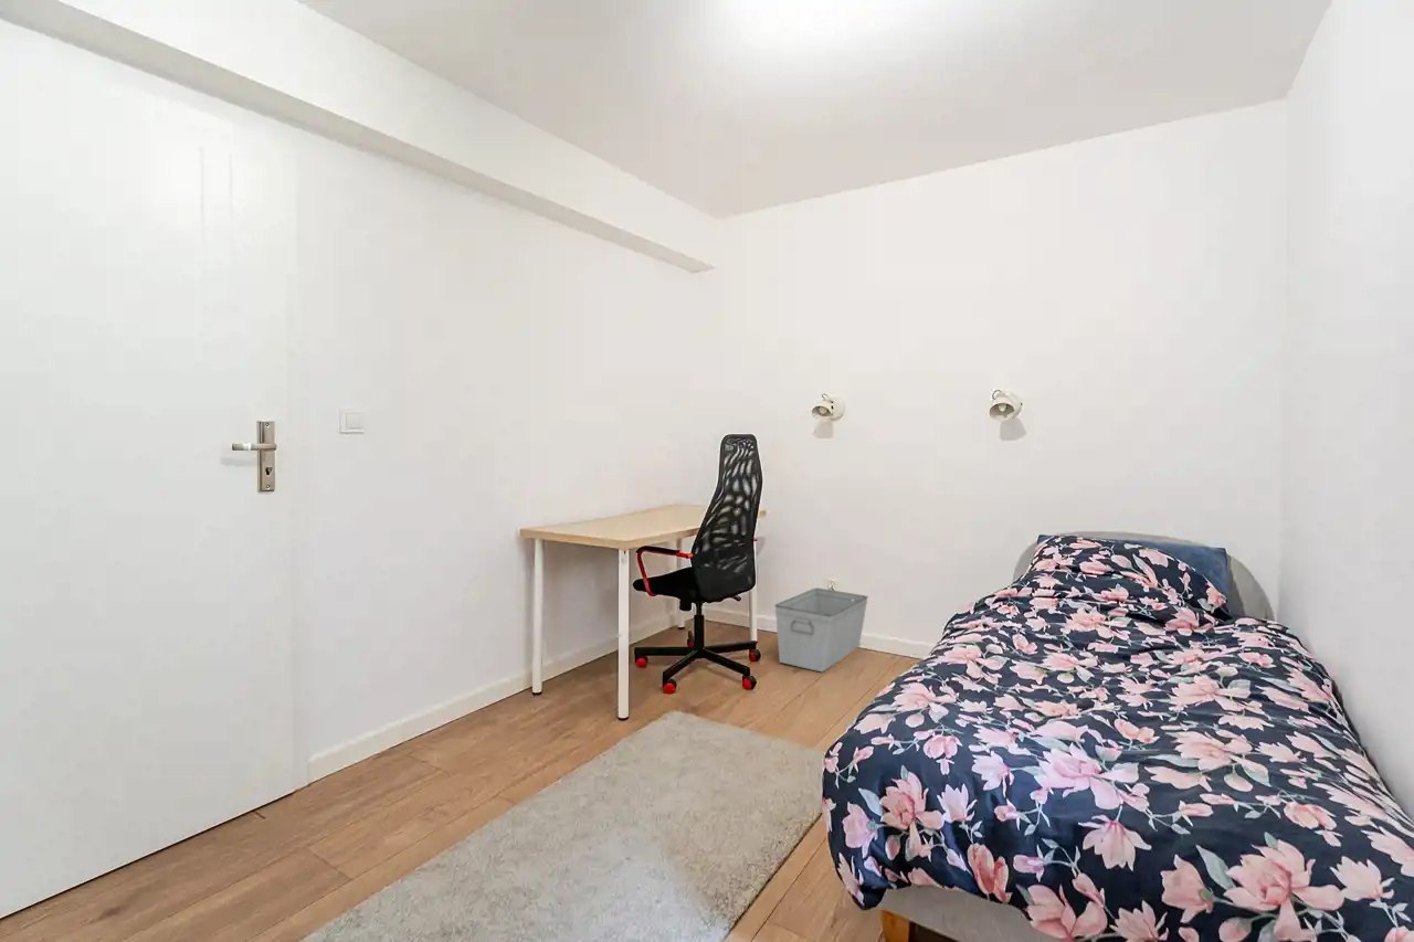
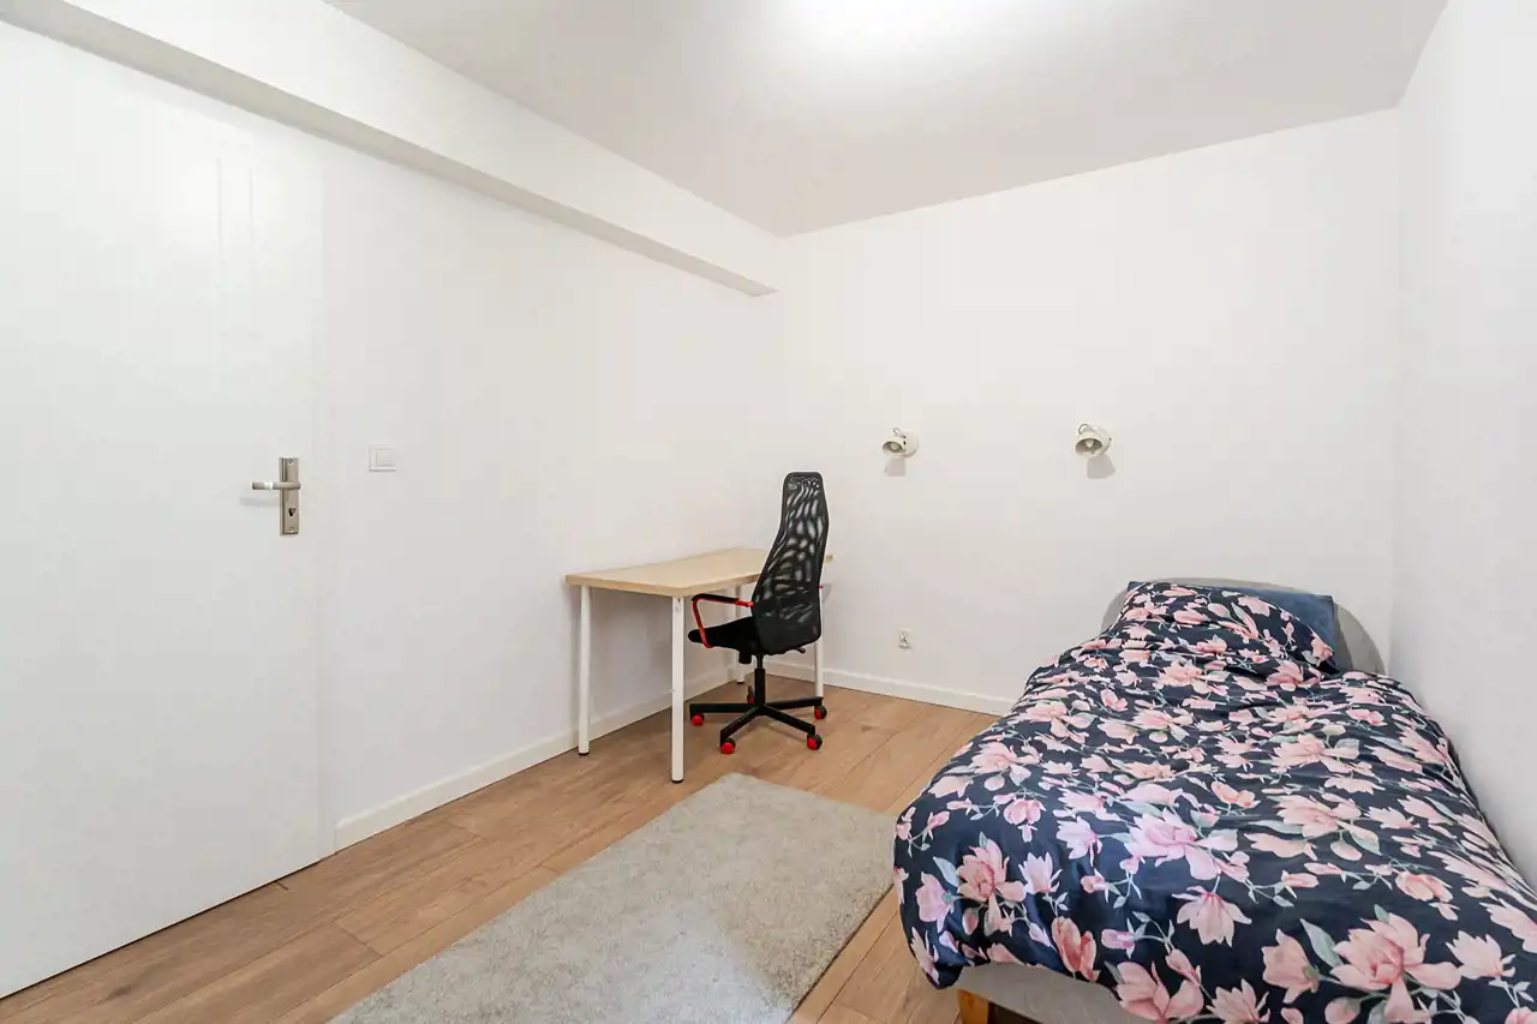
- storage bin [773,586,869,673]
